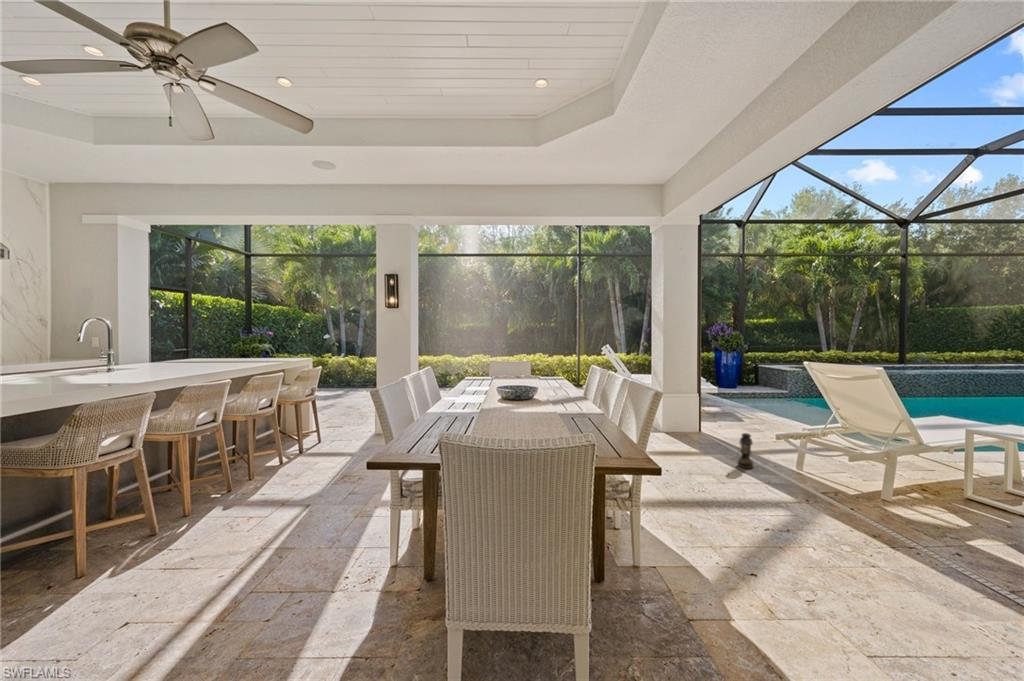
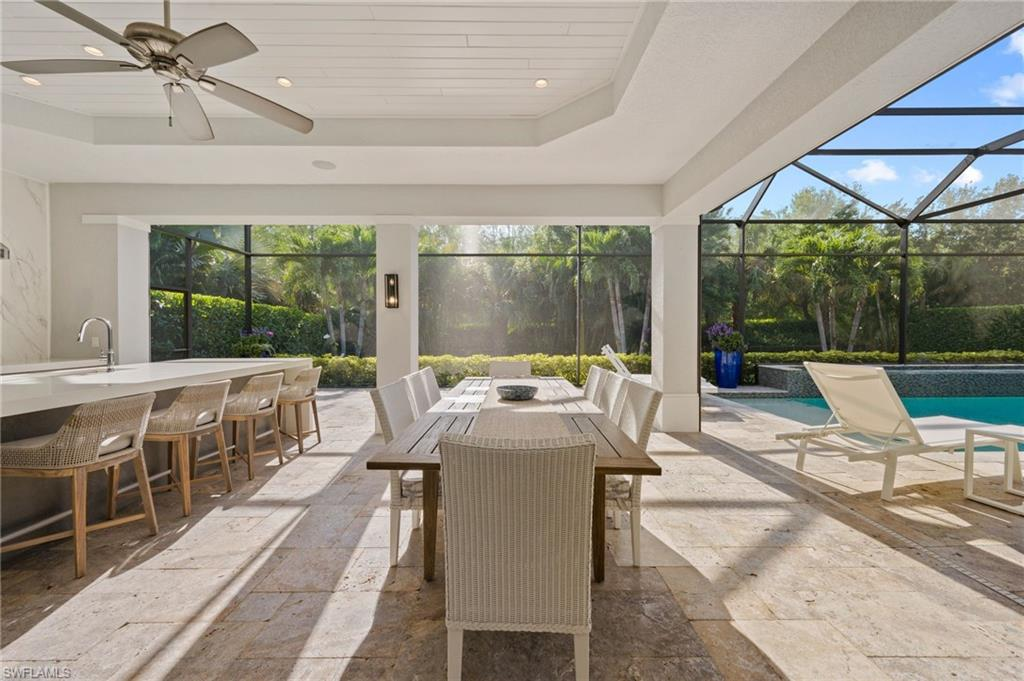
- lantern [735,432,754,469]
